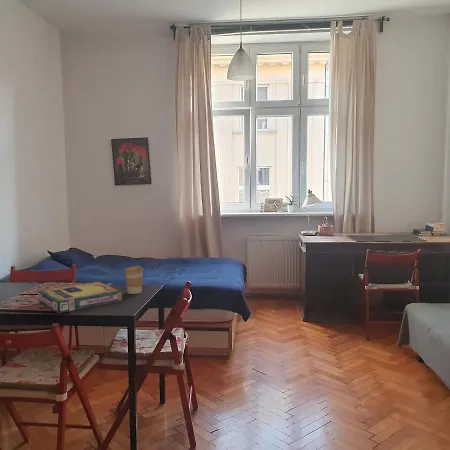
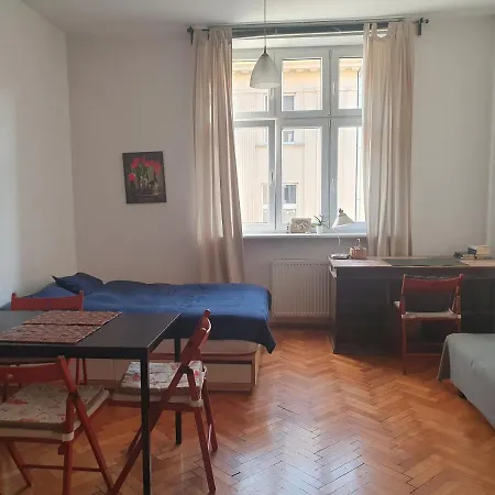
- video game box [37,281,123,314]
- coffee cup [124,265,144,295]
